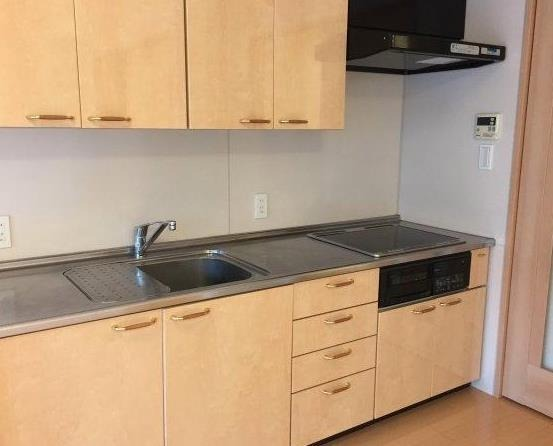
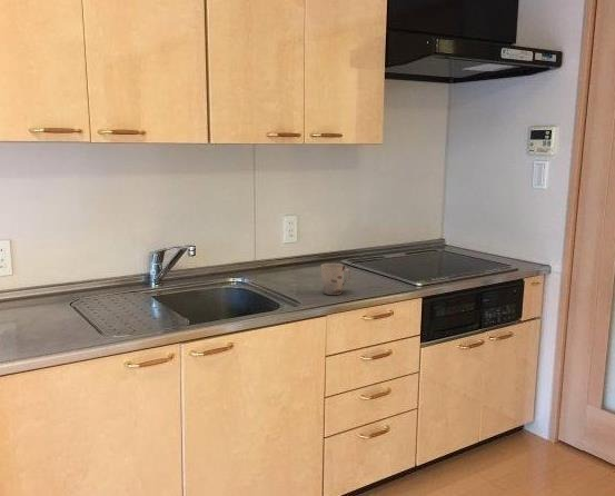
+ cup [320,262,353,296]
